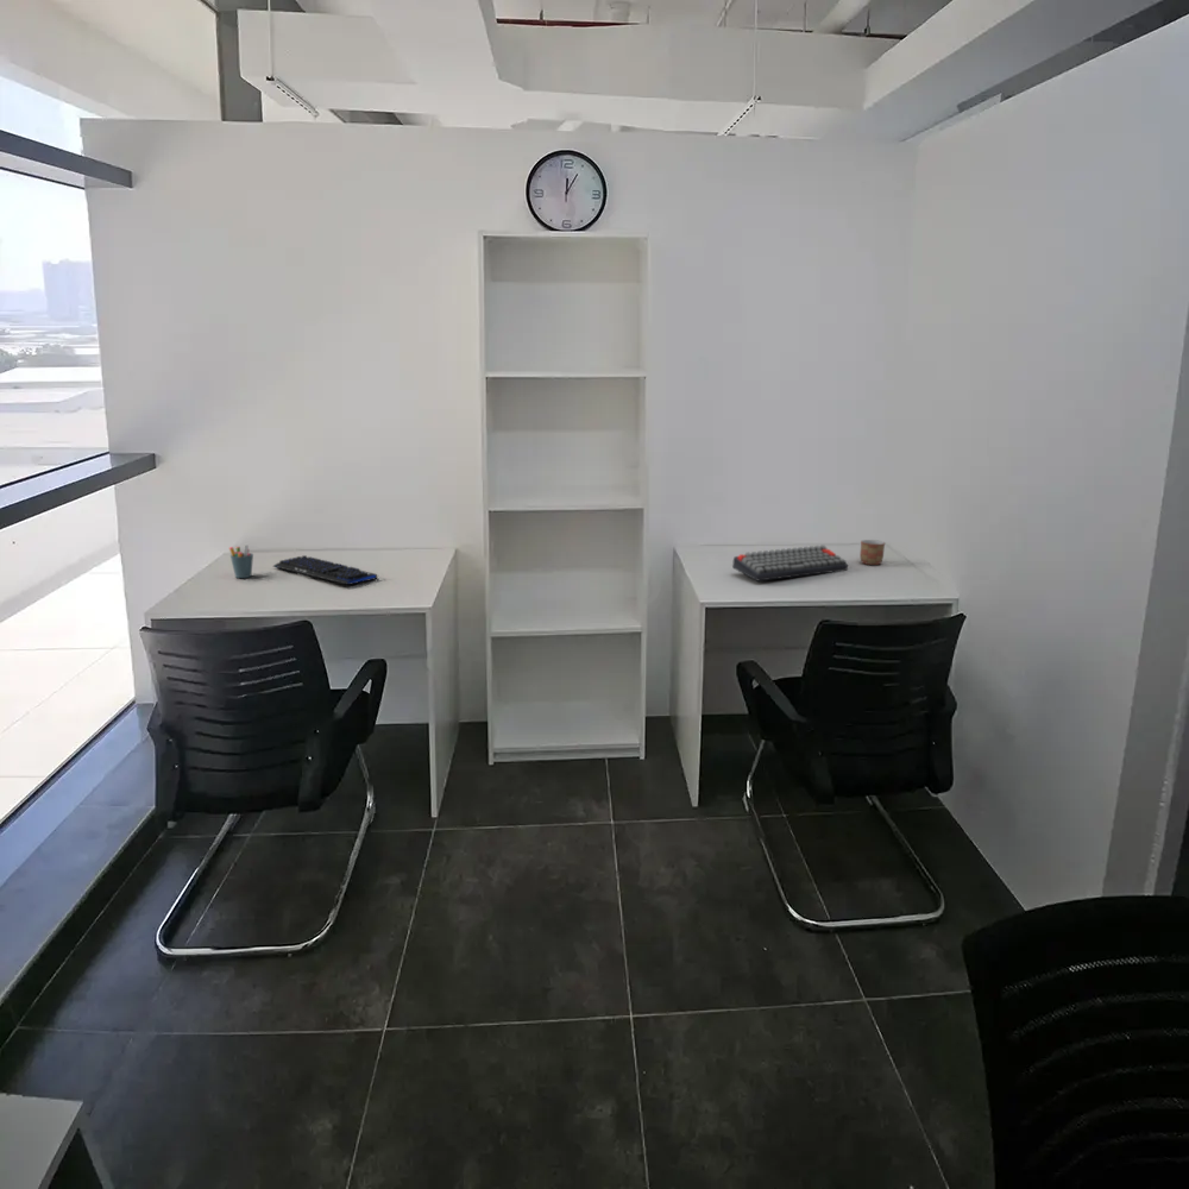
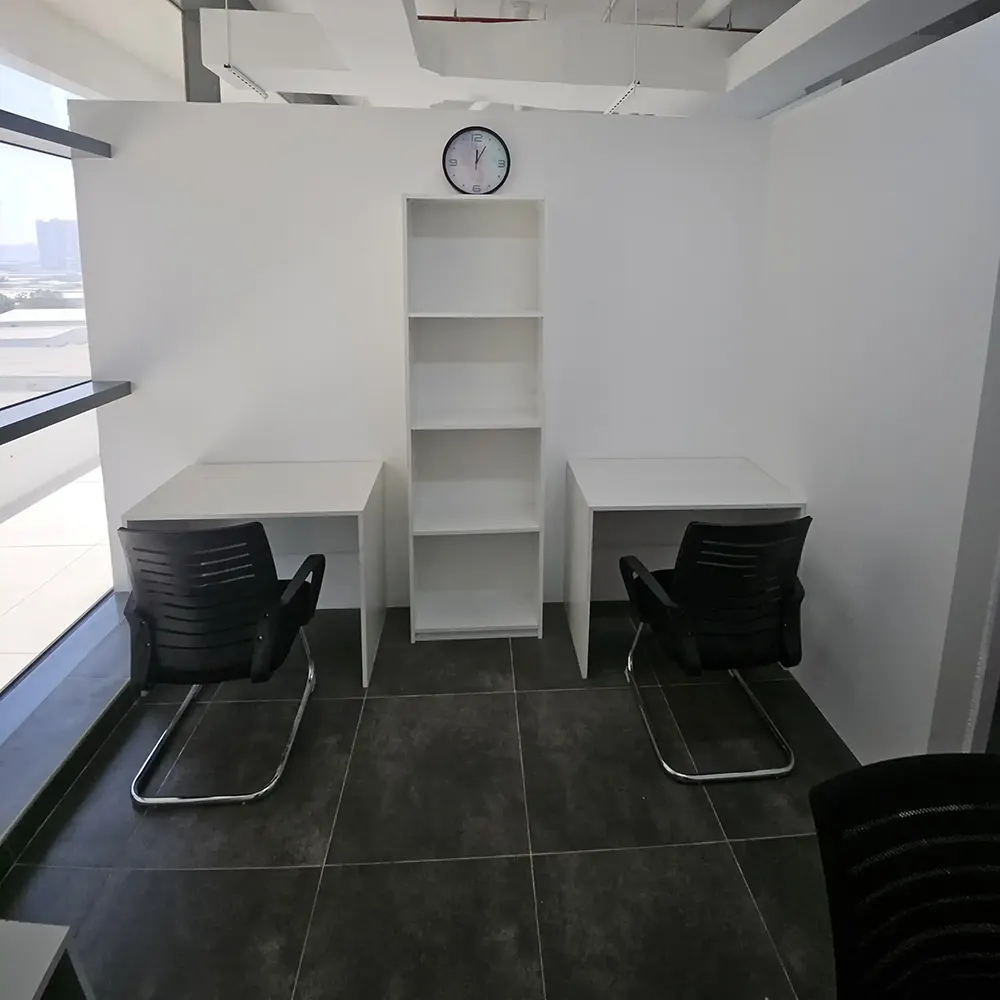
- keyboard [272,554,378,586]
- pen holder [228,543,254,579]
- mug [858,539,886,566]
- keyboard [731,543,849,583]
